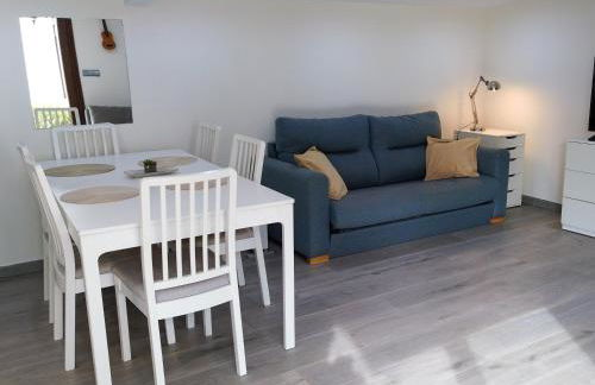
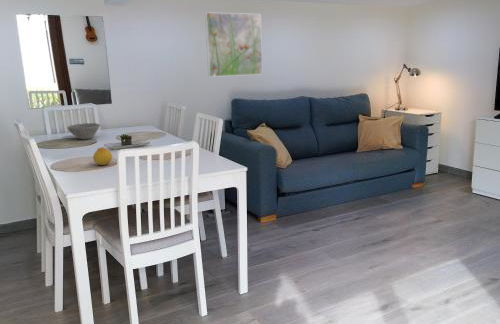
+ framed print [204,11,263,78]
+ bowl [66,122,101,140]
+ fruit [92,146,113,166]
